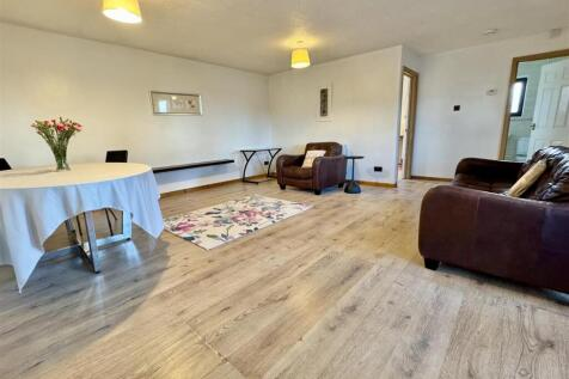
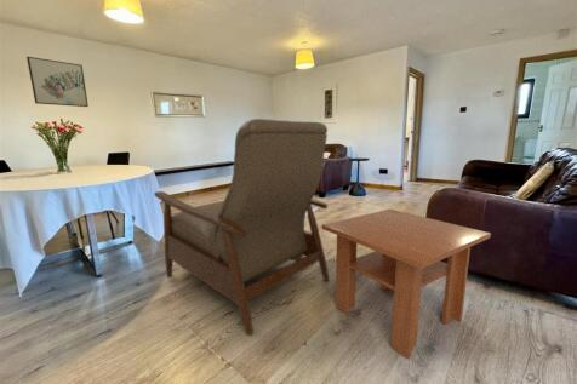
+ wall art [25,56,90,108]
+ chair [153,118,331,336]
+ coffee table [321,208,492,360]
